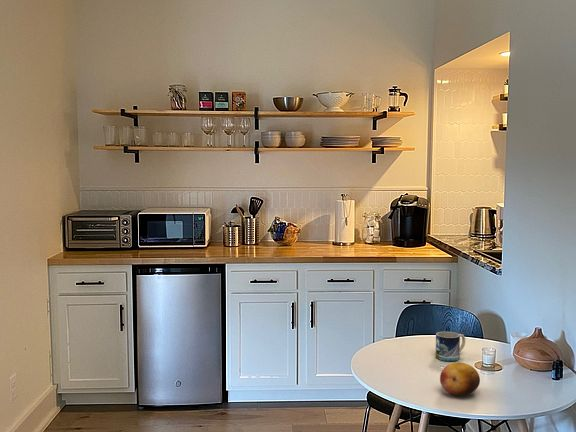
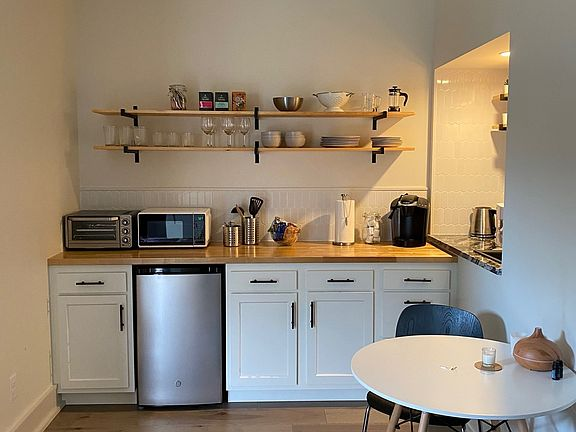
- mug [435,331,466,362]
- fruit [439,361,481,396]
